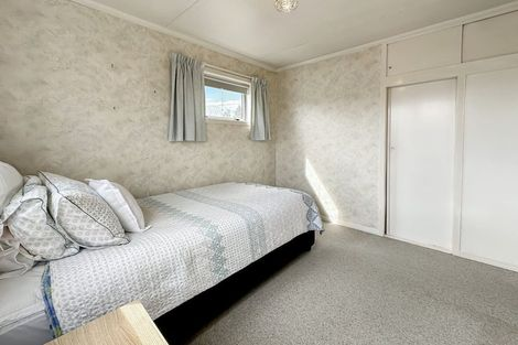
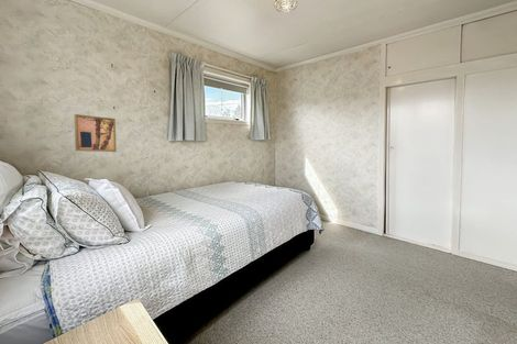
+ wall art [73,113,118,153]
